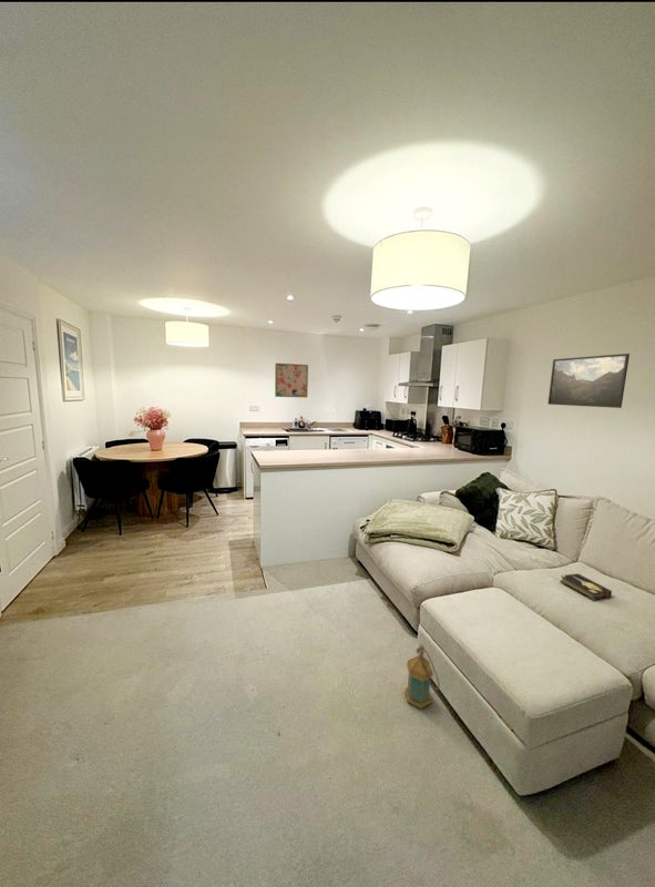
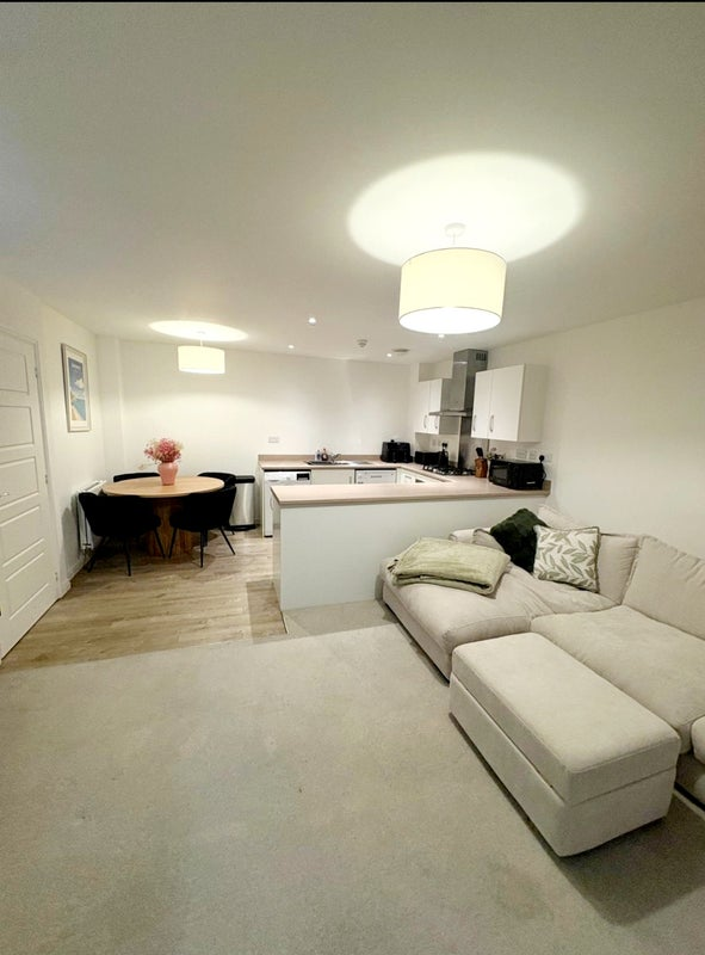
- wall art [274,363,309,398]
- hardback book [559,572,613,601]
- lantern [403,642,441,710]
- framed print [546,353,631,409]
